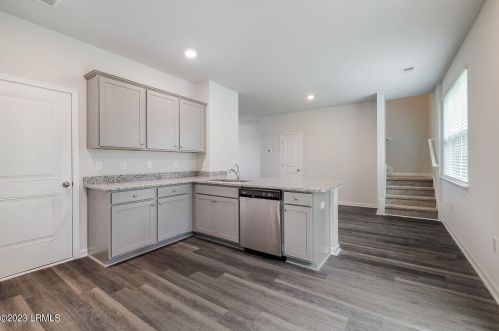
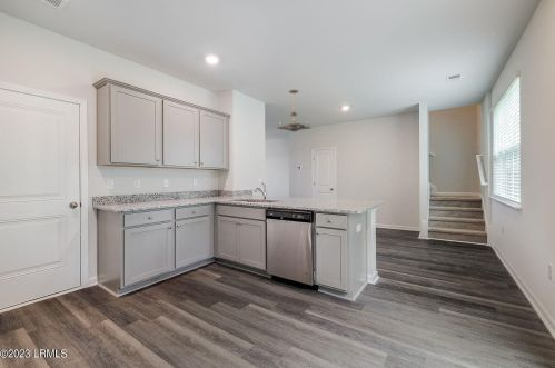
+ chandelier [277,89,313,132]
